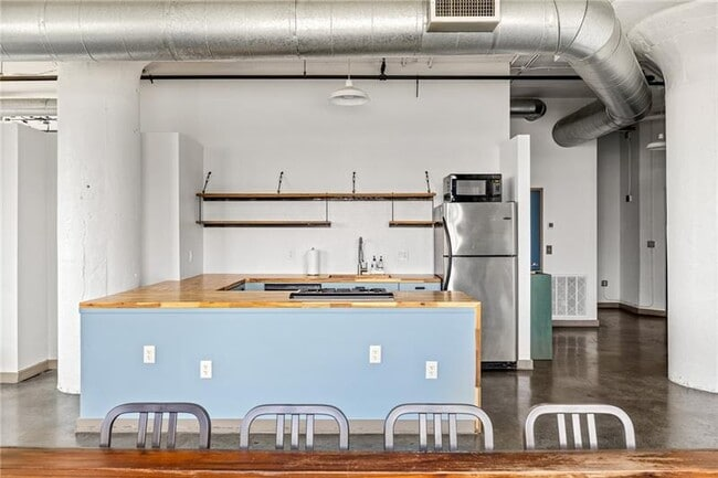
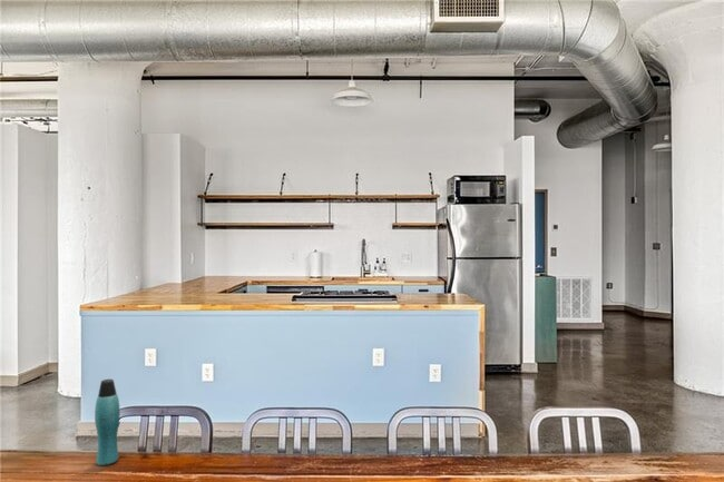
+ bottle [94,378,121,466]
